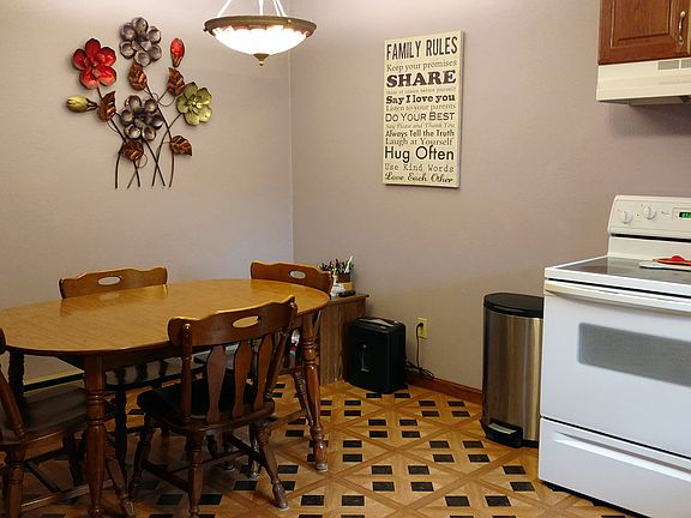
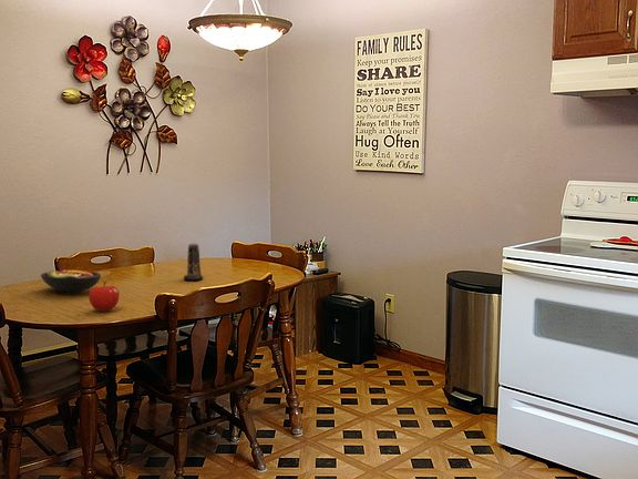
+ fruit [88,281,121,312]
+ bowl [40,269,102,294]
+ candle [183,243,204,282]
